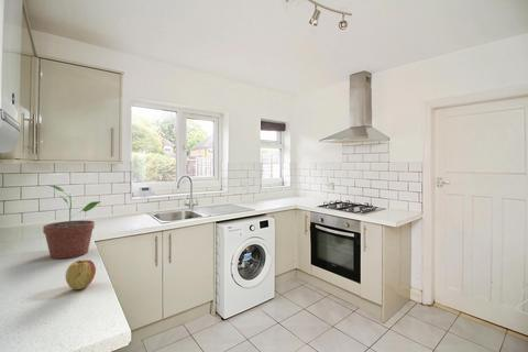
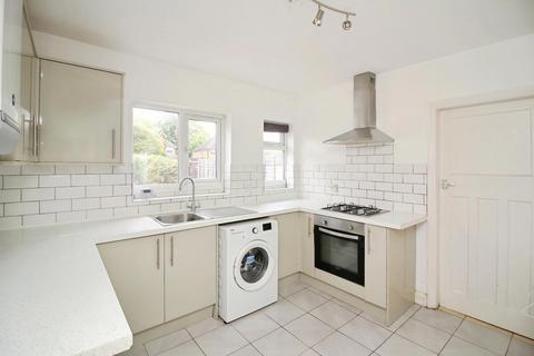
- apple [65,258,97,290]
- potted plant [42,184,102,260]
